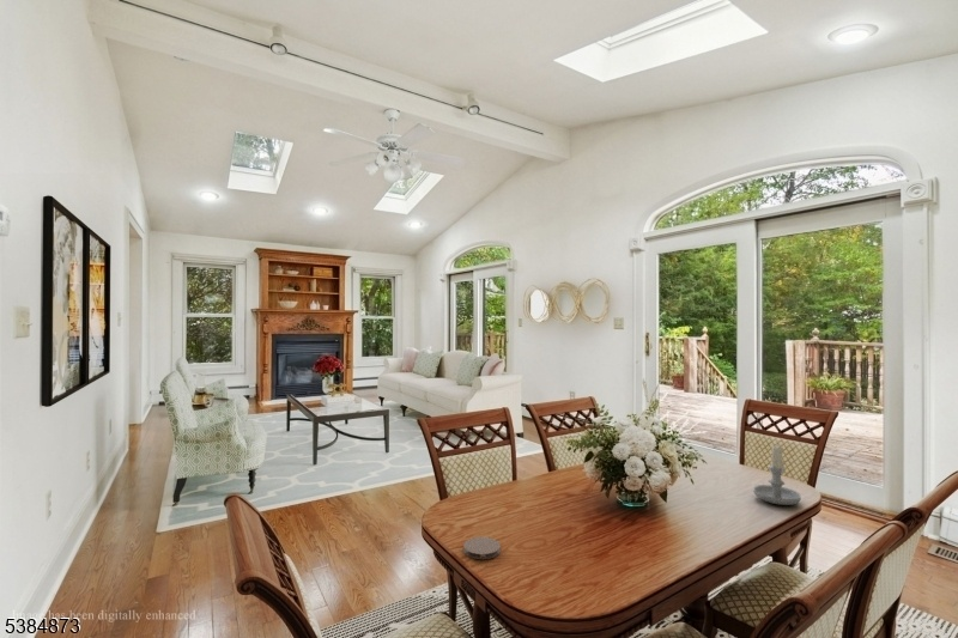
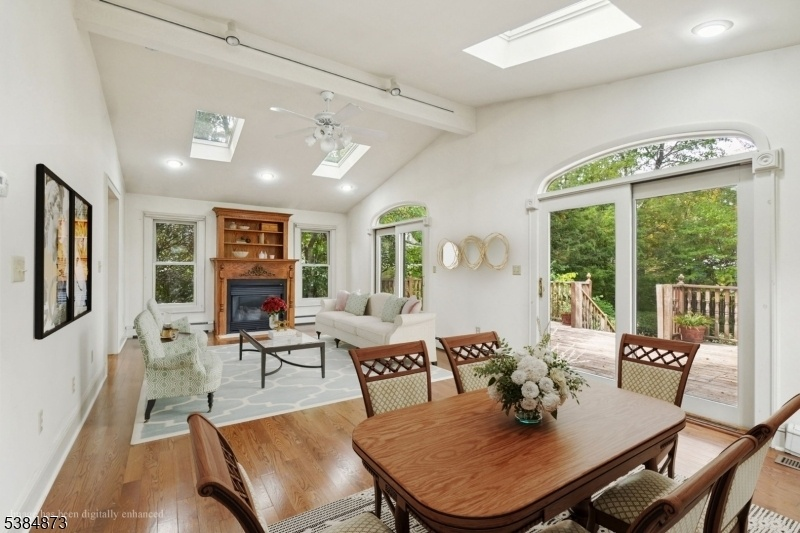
- coaster [462,536,502,560]
- candle [752,442,802,506]
